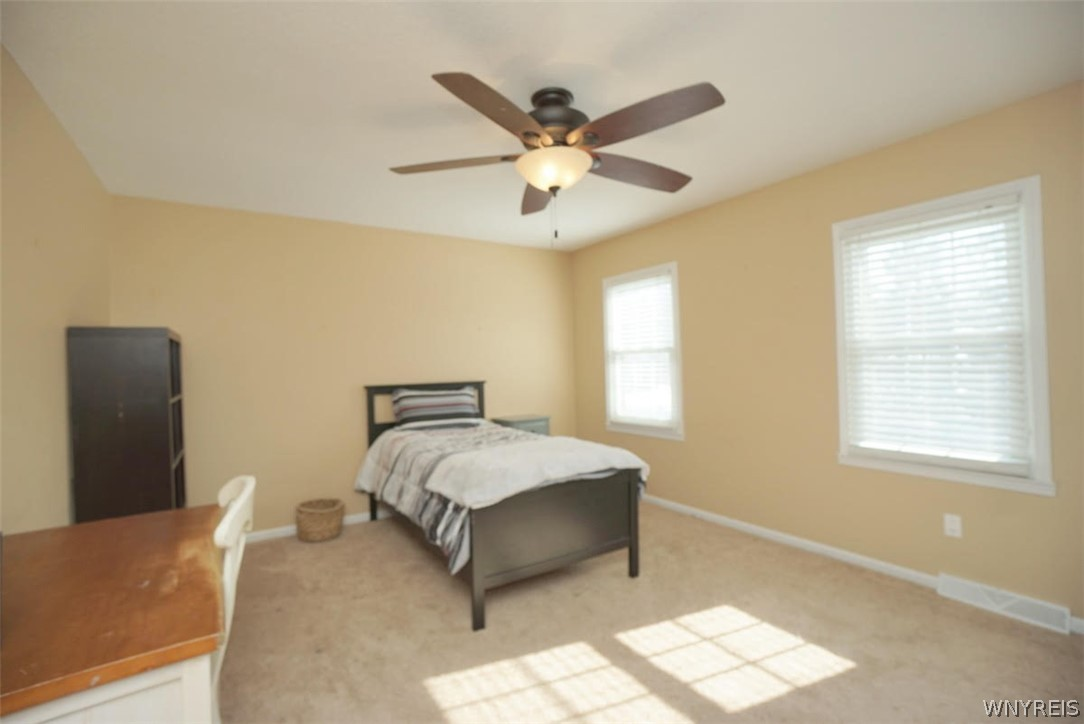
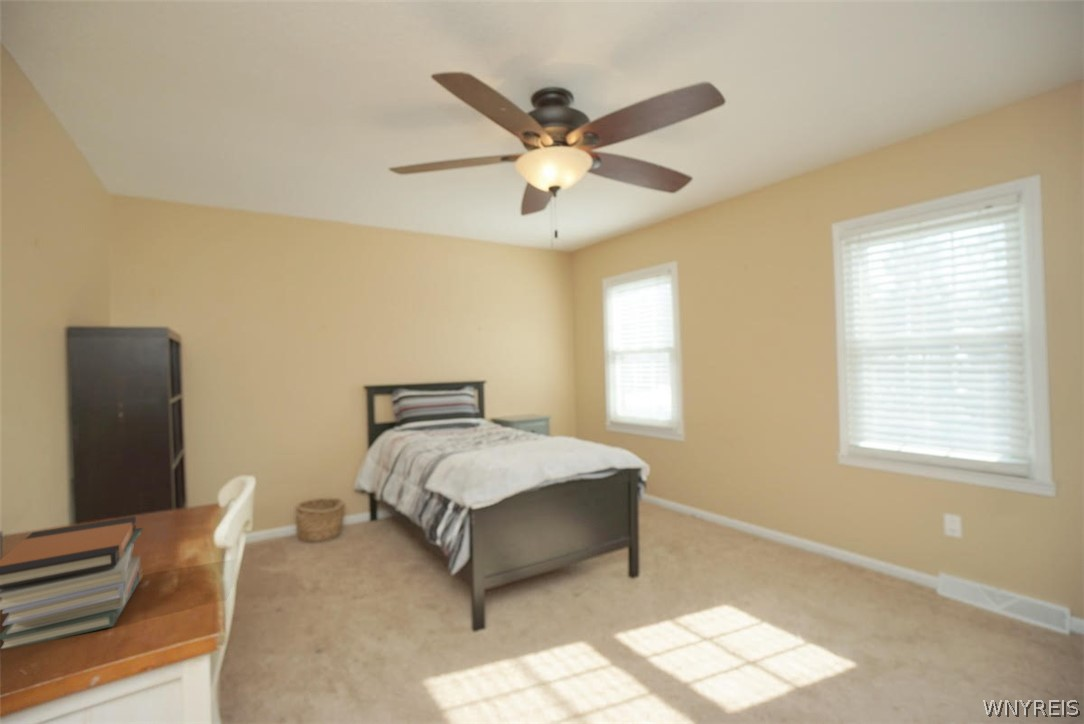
+ book stack [0,515,144,650]
